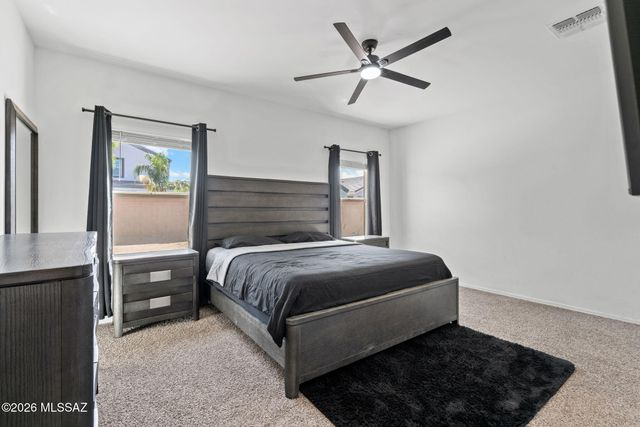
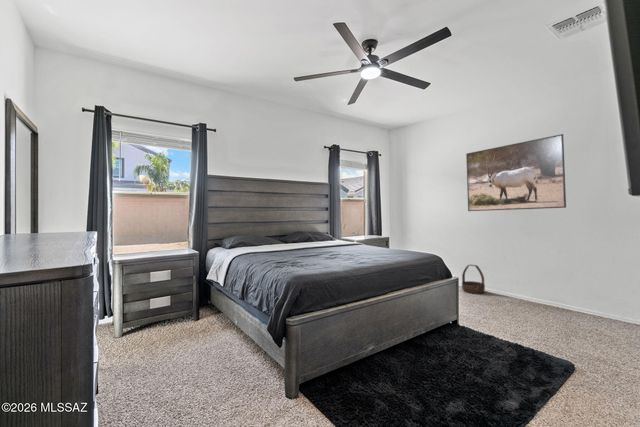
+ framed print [465,133,567,212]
+ basket [461,264,486,294]
